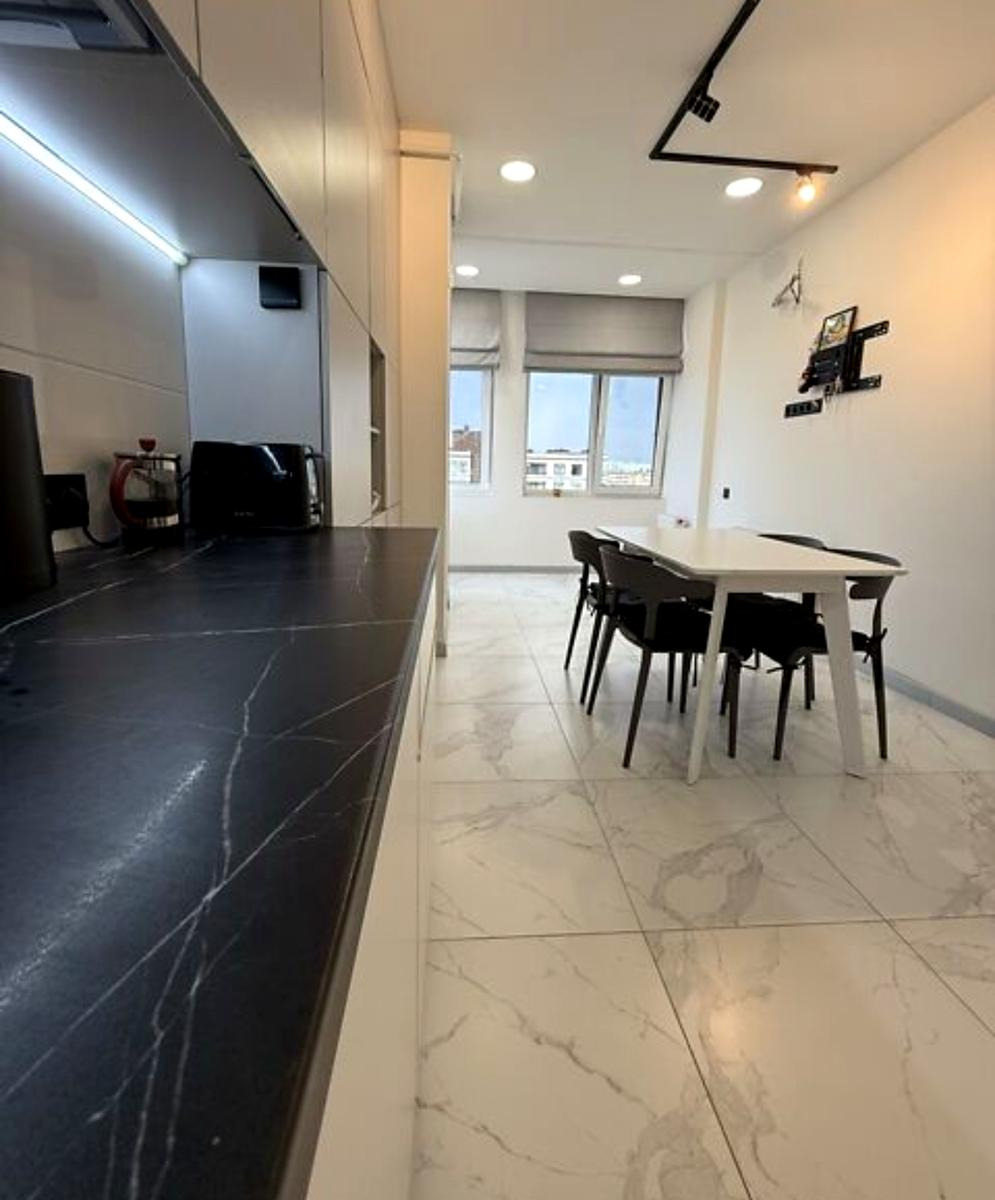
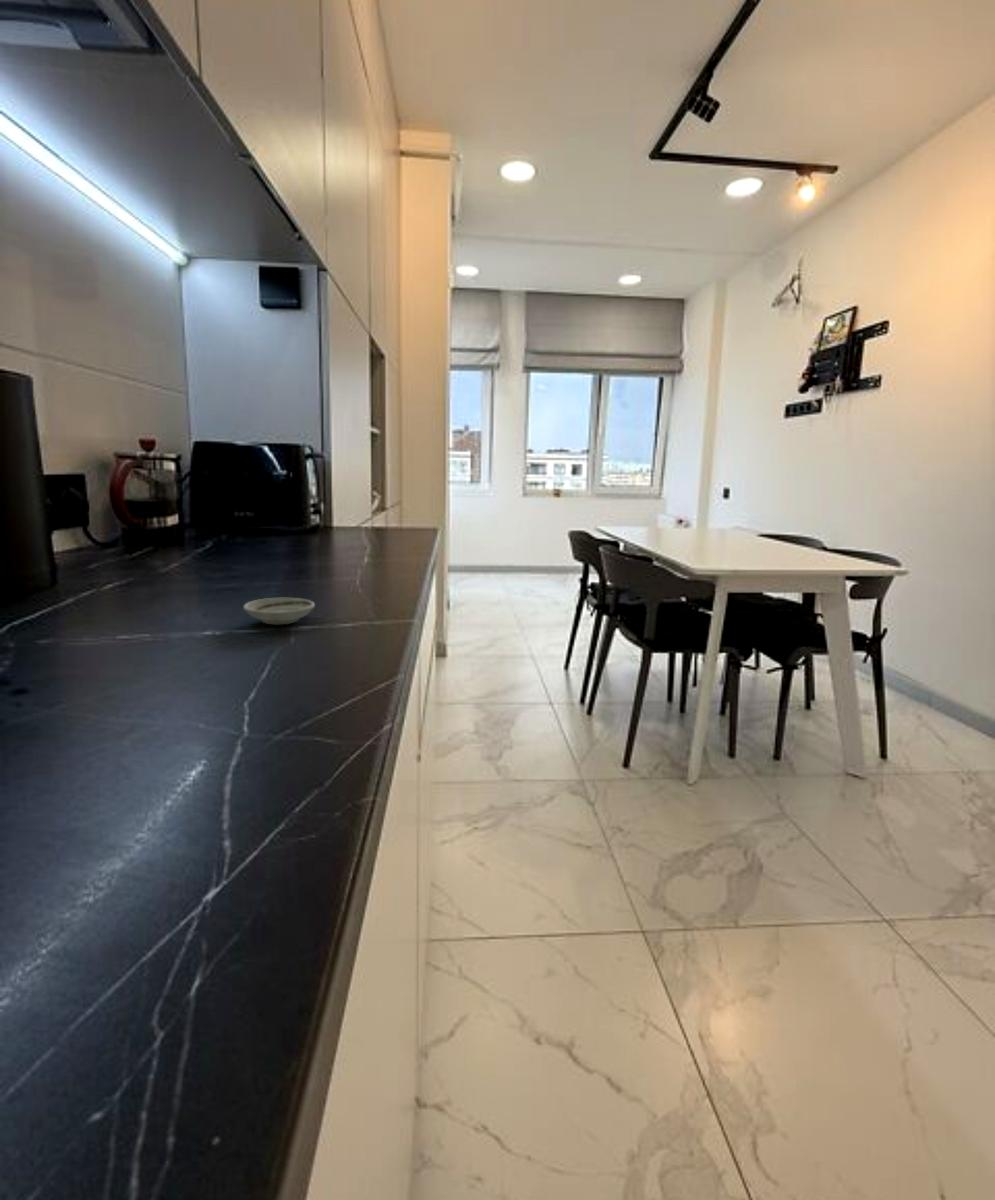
+ saucer [242,597,316,625]
